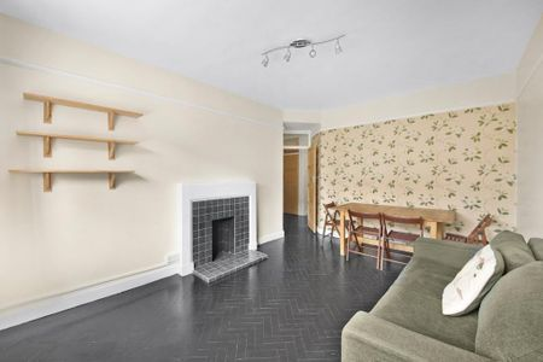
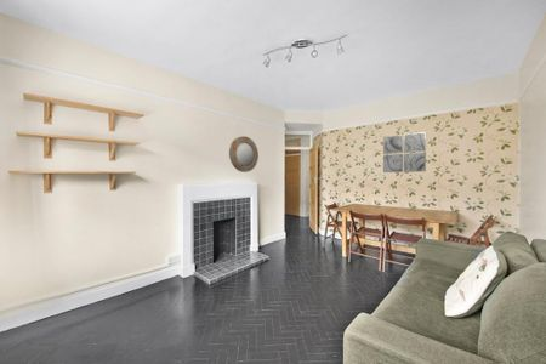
+ wall art [382,131,427,174]
+ home mirror [228,135,260,174]
